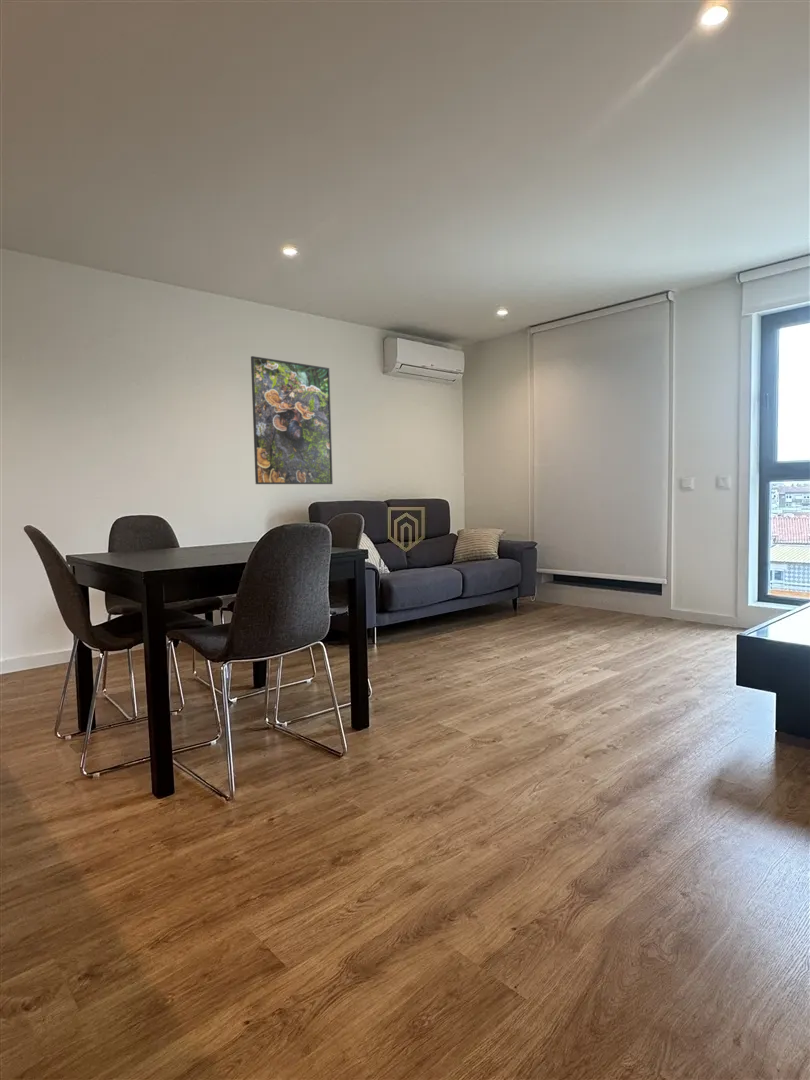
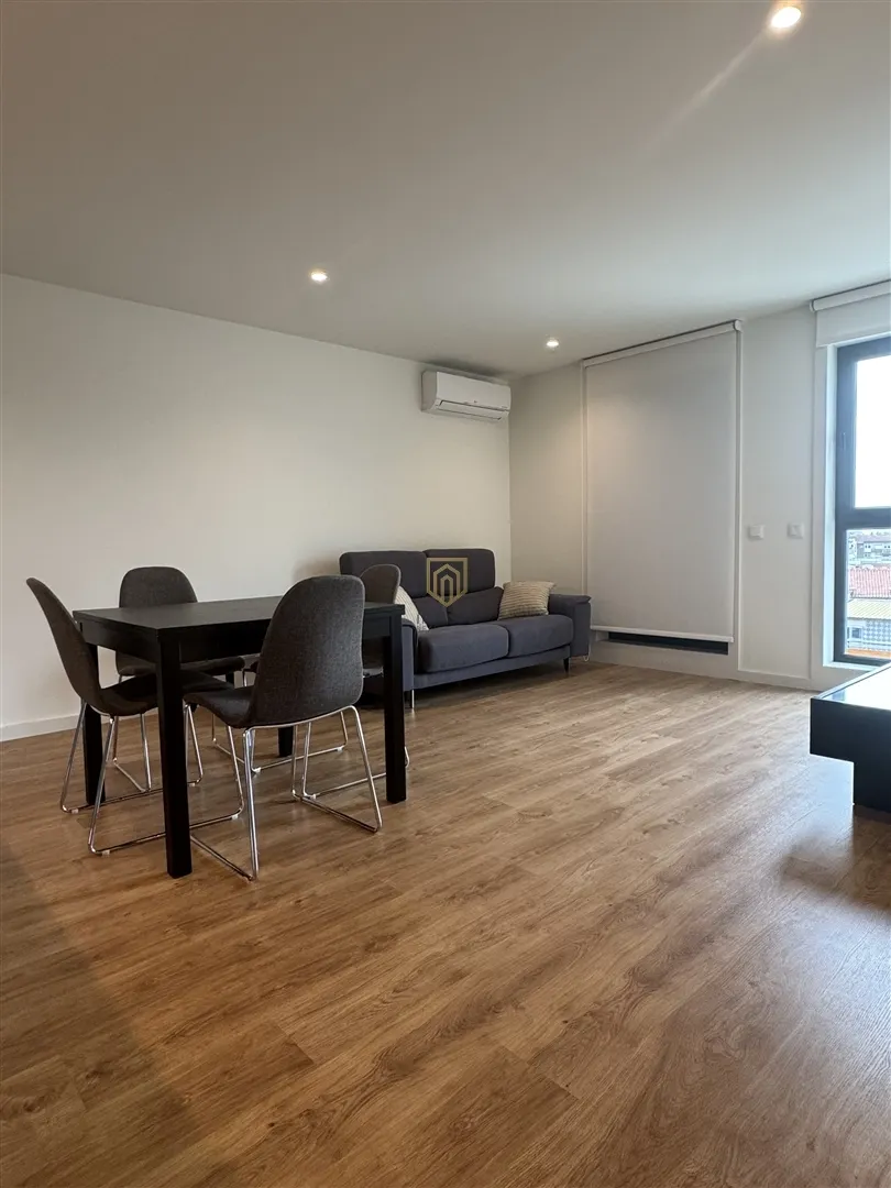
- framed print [250,355,334,485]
